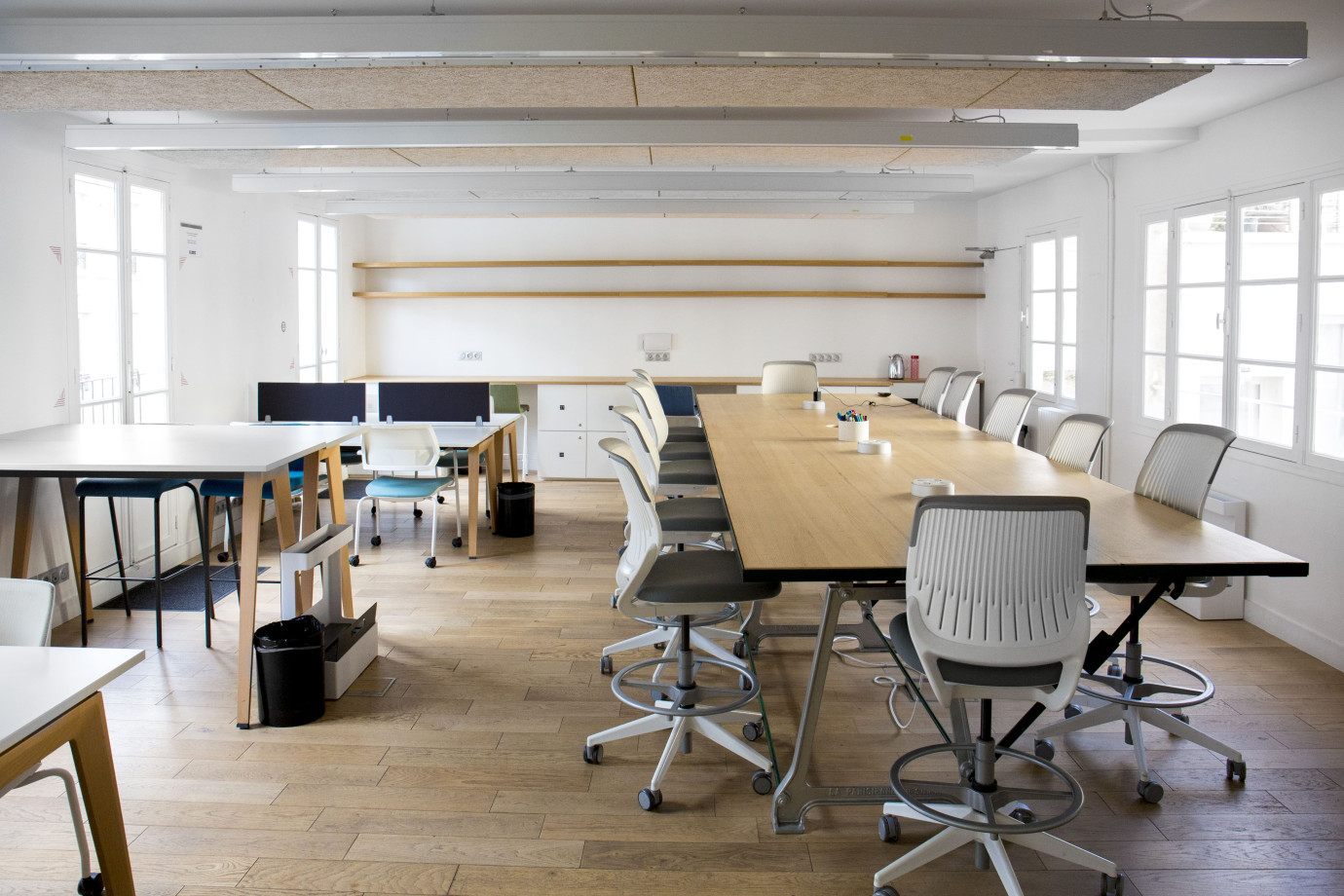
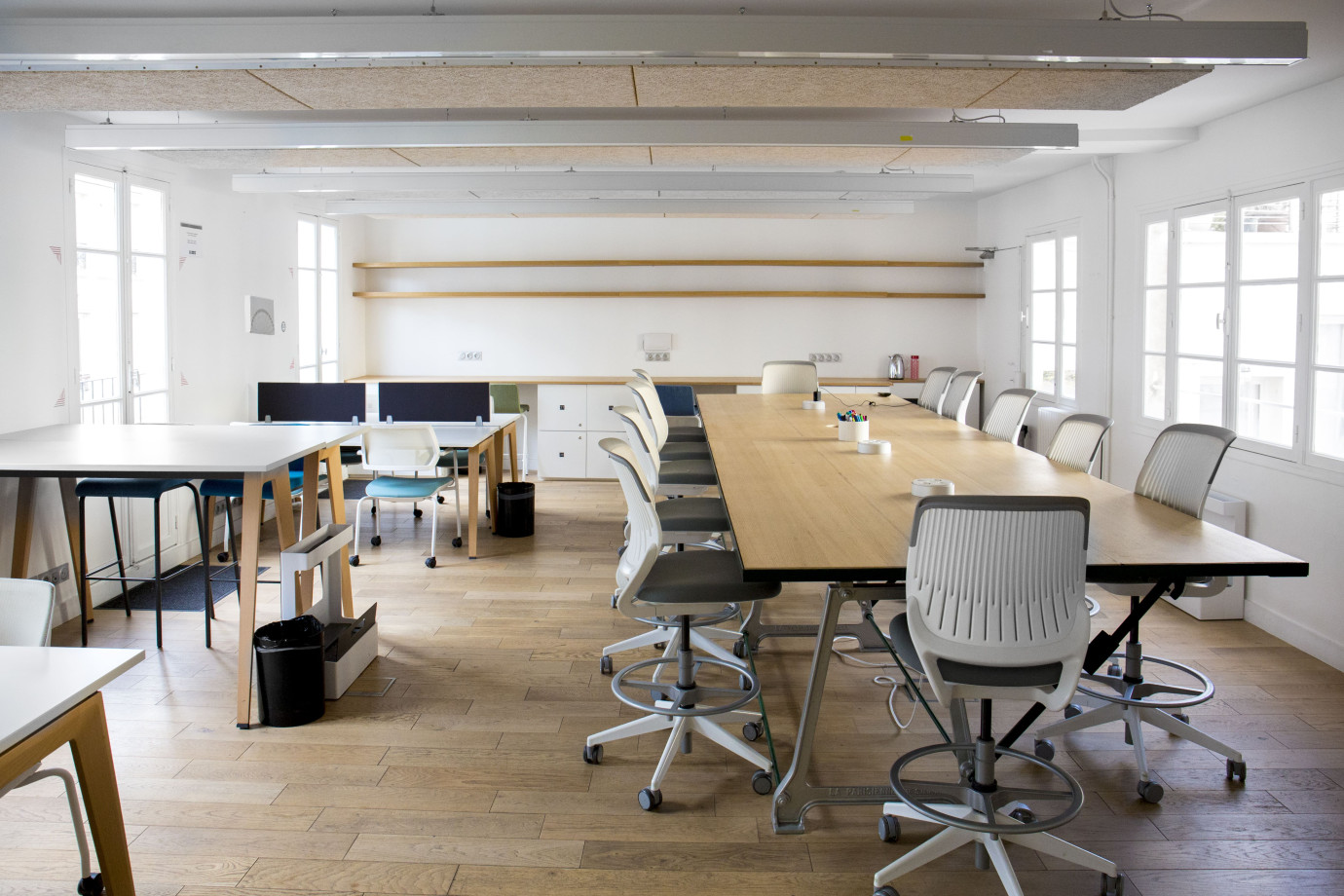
+ wall art [243,294,276,336]
